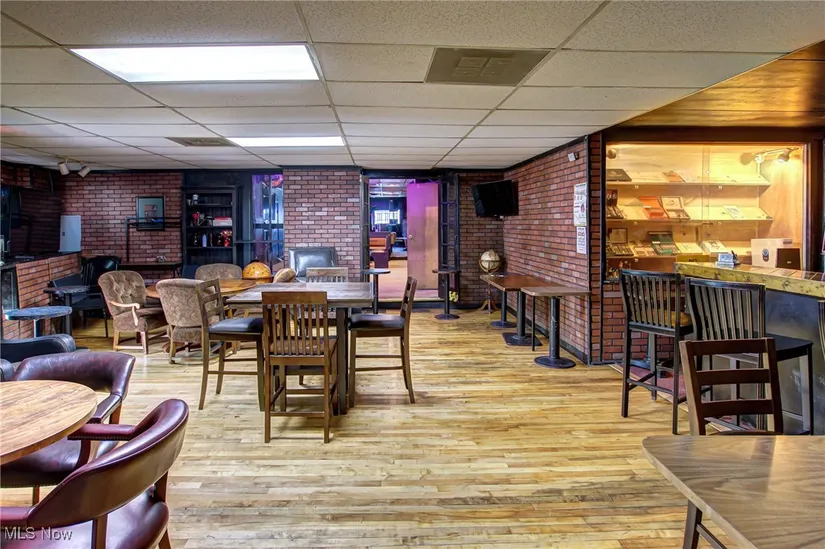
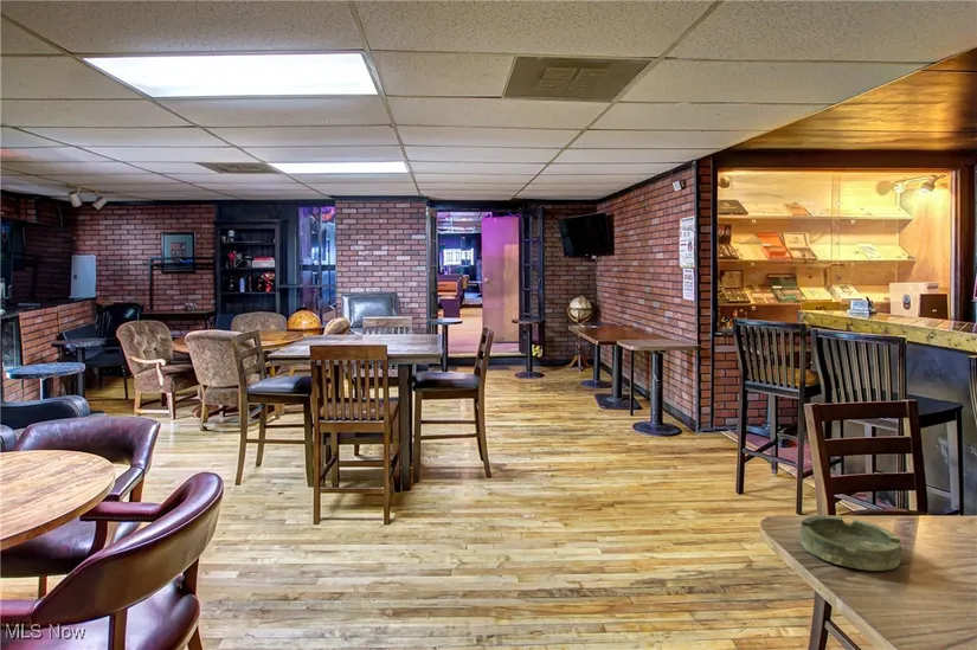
+ ashtray [799,515,902,572]
